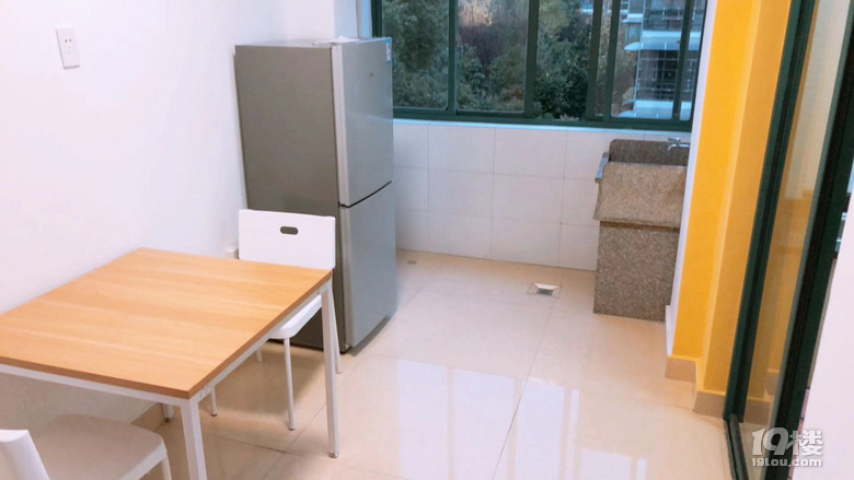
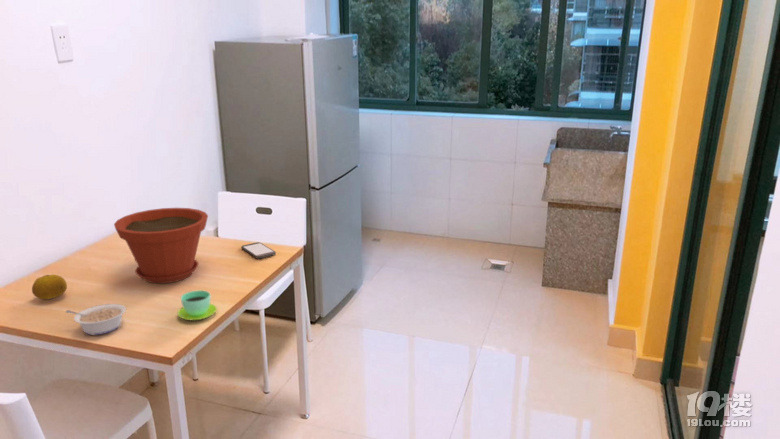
+ smartphone [240,241,277,259]
+ cup [176,289,218,321]
+ legume [65,303,127,336]
+ plant pot [113,207,209,284]
+ fruit [31,274,68,300]
